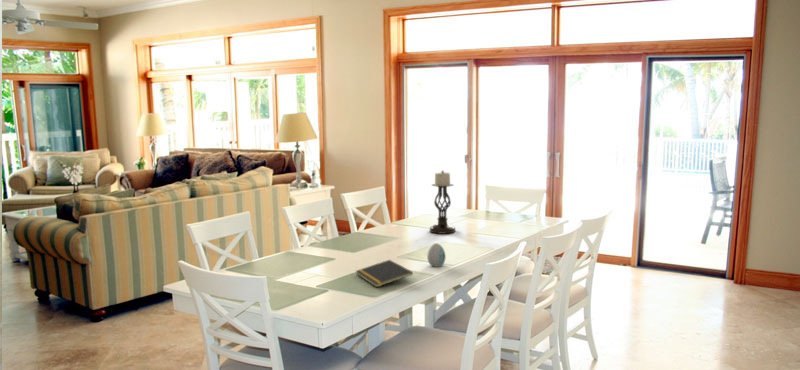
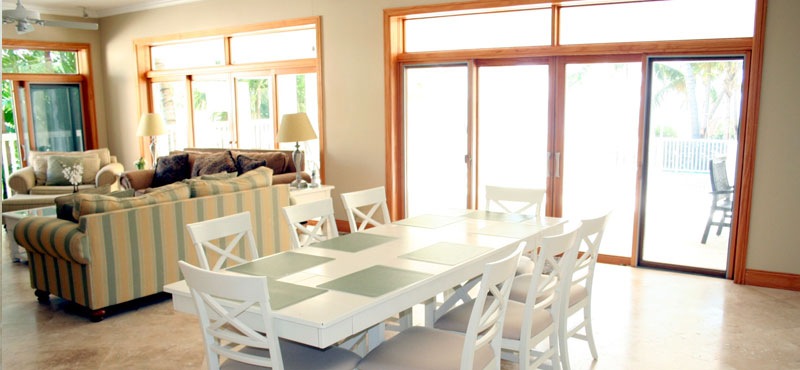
- candle holder [428,170,457,235]
- notepad [355,259,414,288]
- decorative egg [426,242,447,268]
